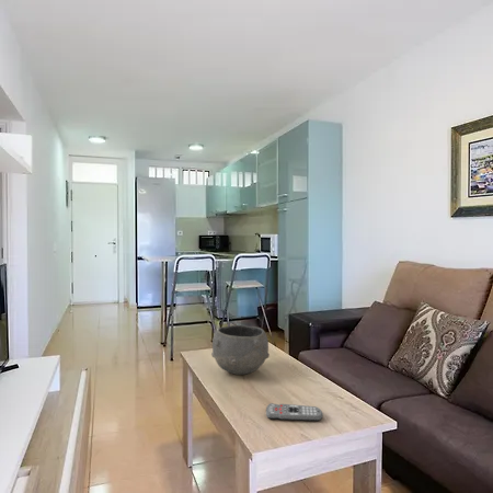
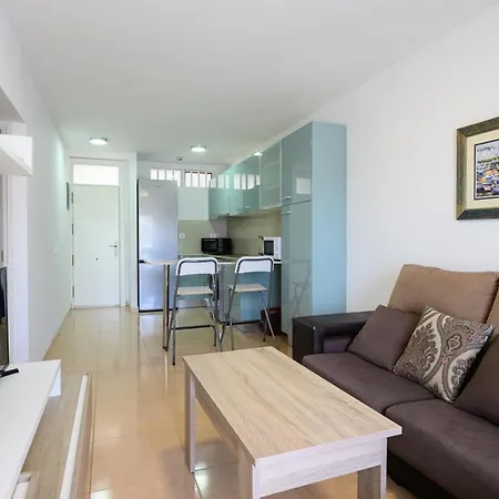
- remote control [265,402,324,422]
- bowl [210,324,271,376]
